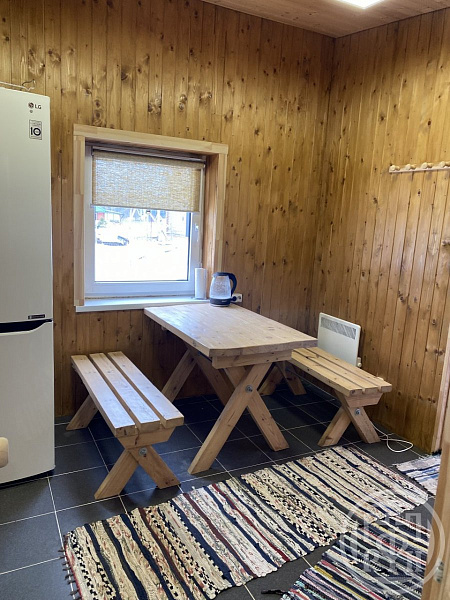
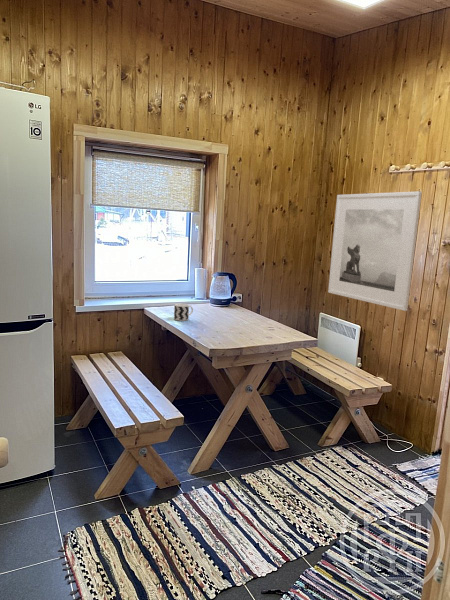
+ cup [173,303,194,322]
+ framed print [327,191,423,312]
